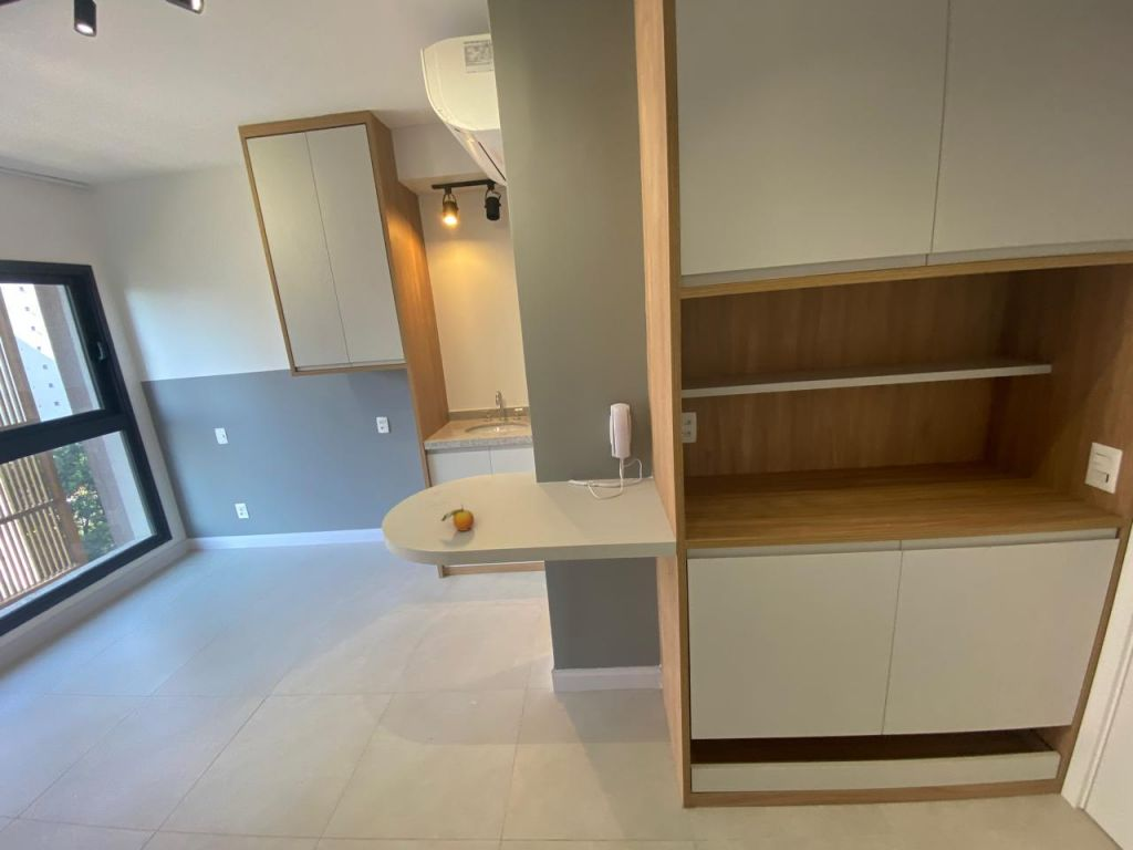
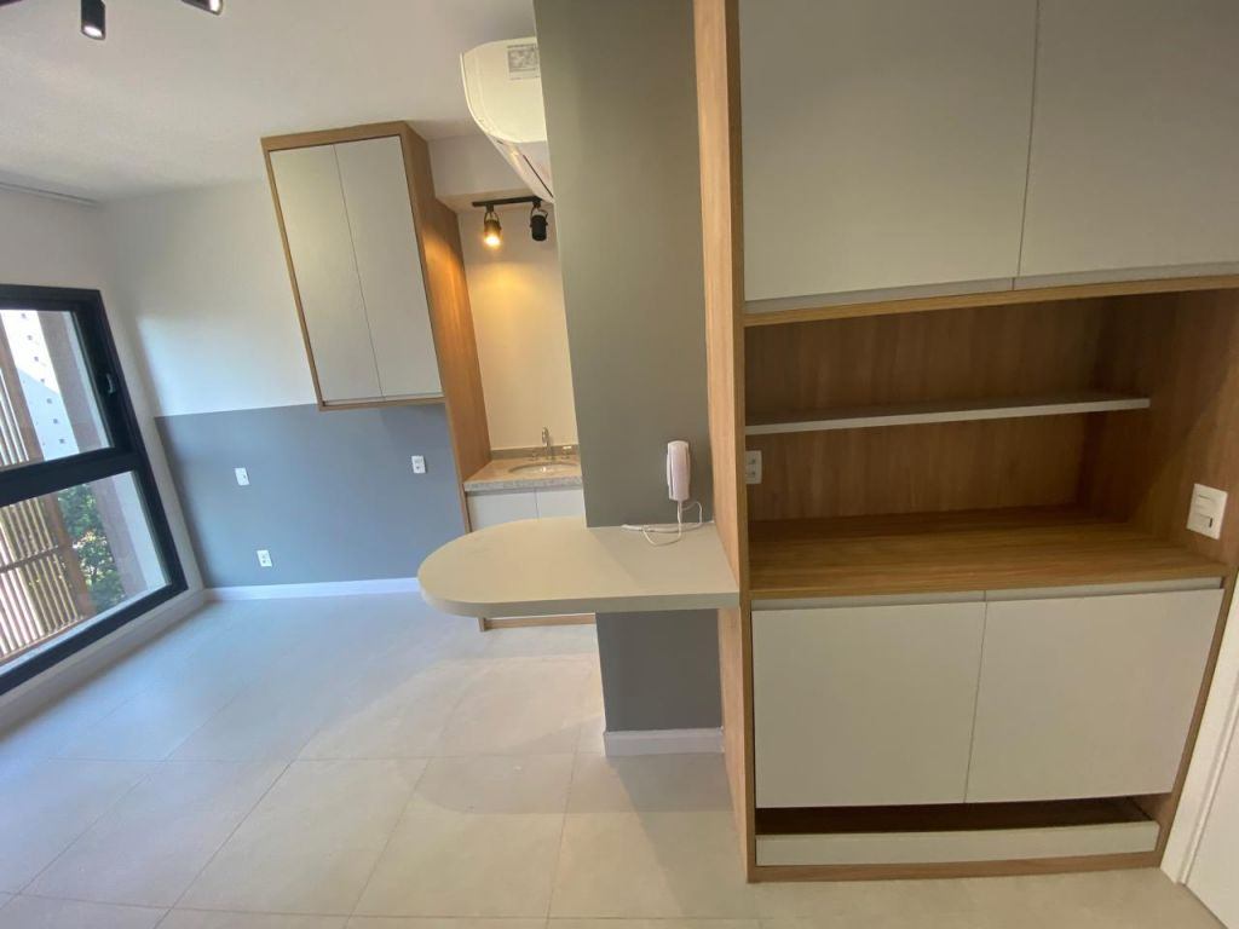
- fruit [439,502,475,532]
